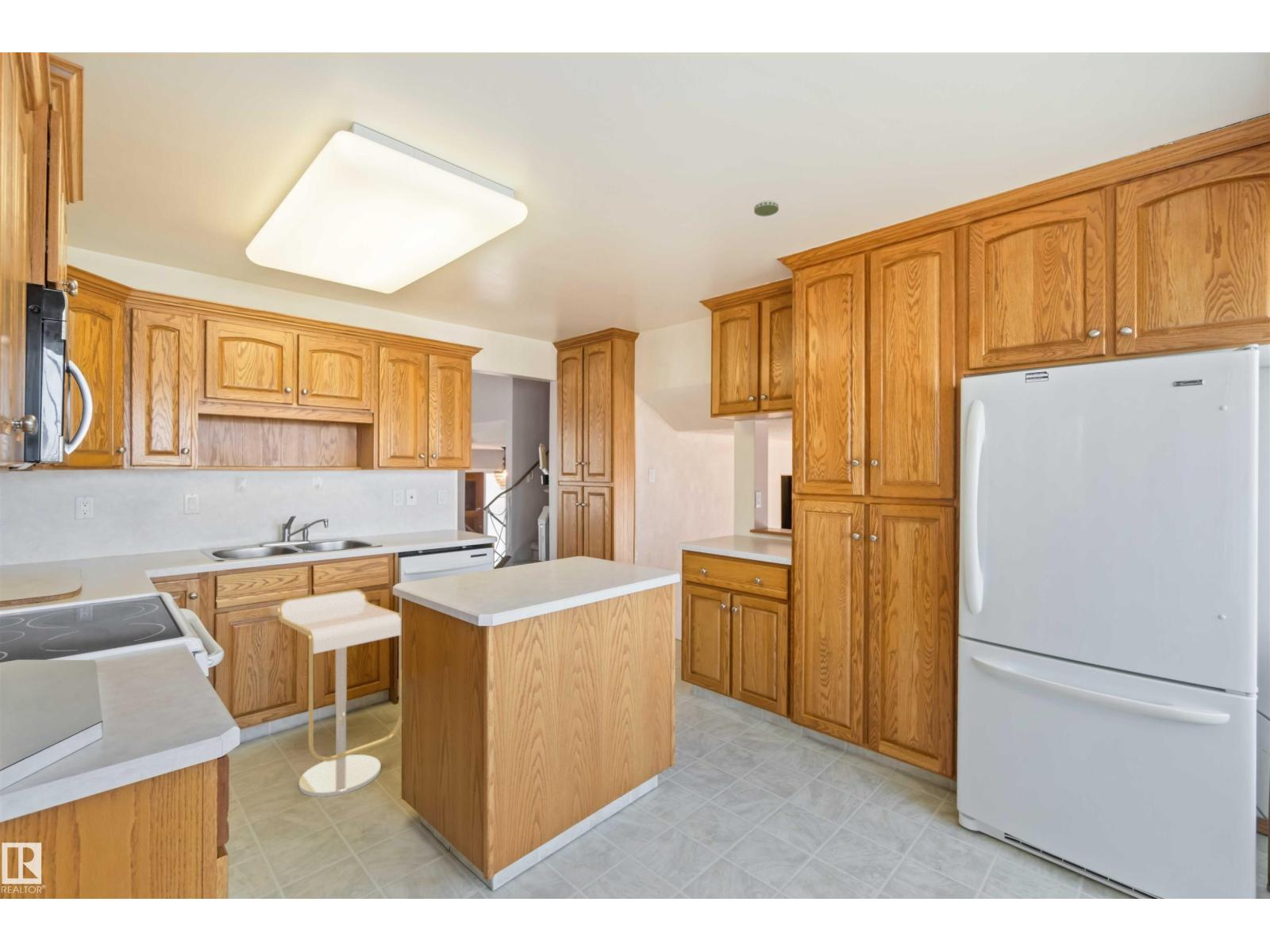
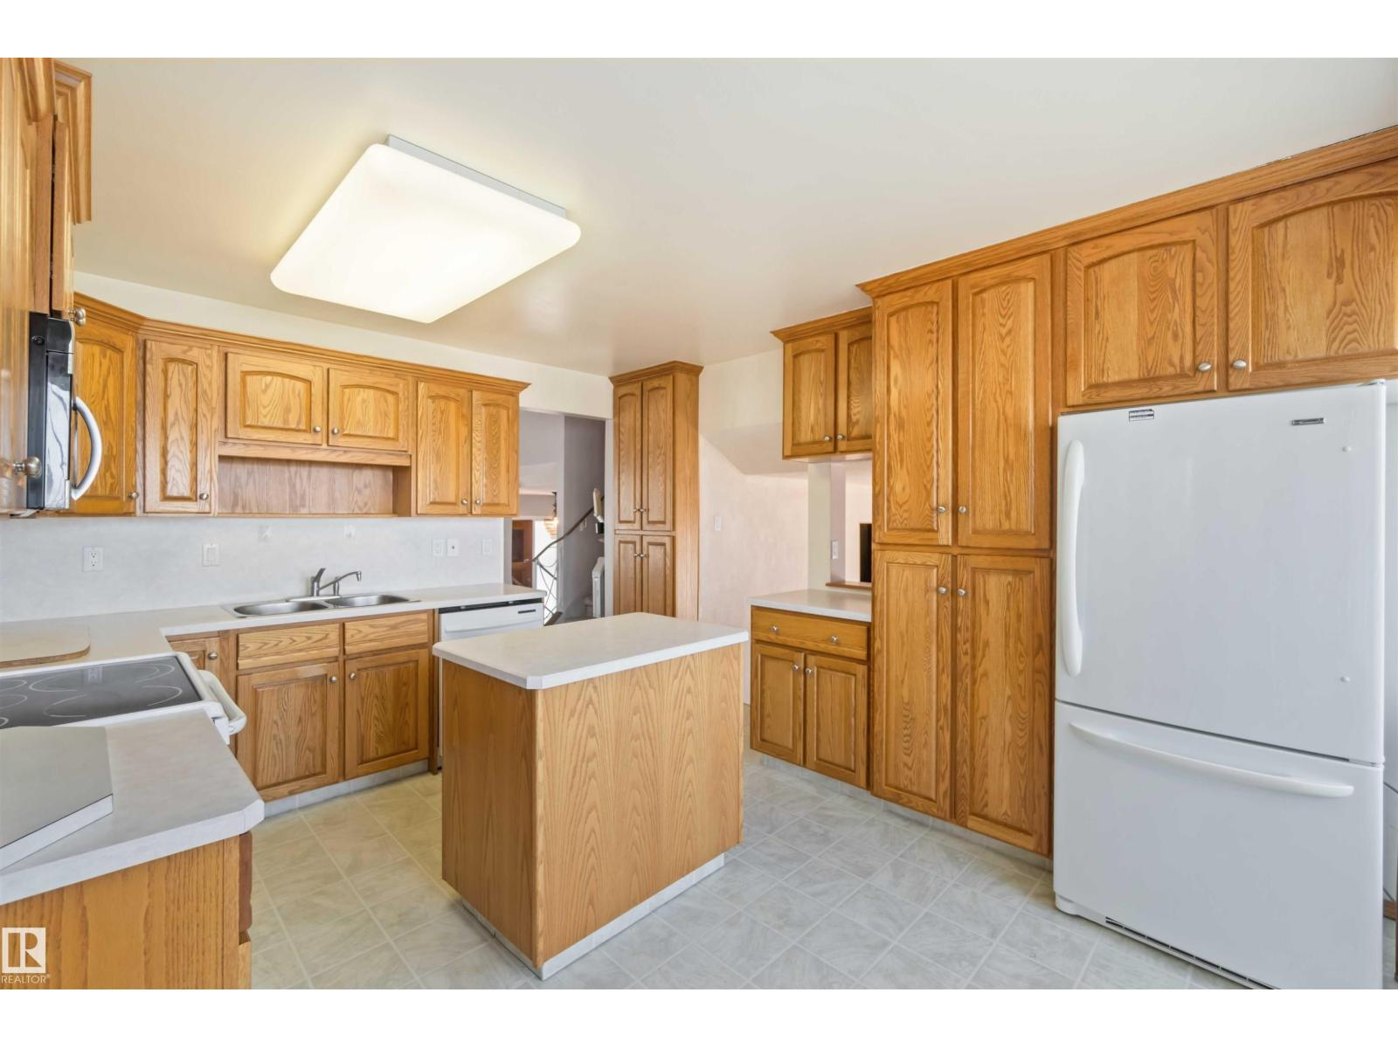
- stool [276,588,402,798]
- smoke detector [753,200,779,217]
